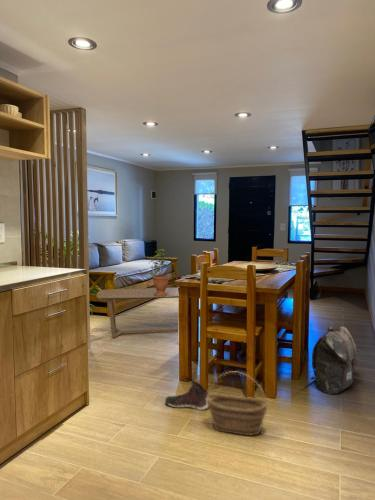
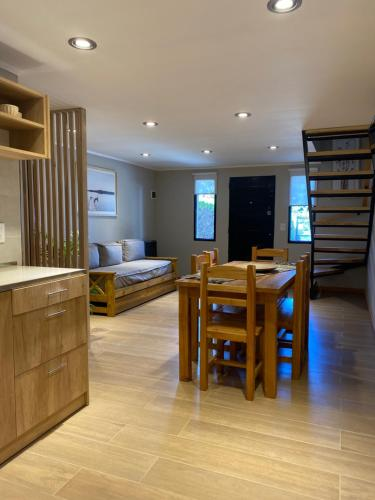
- coffee table [96,287,180,339]
- backpack [310,325,358,395]
- sneaker [164,380,209,411]
- basket [207,371,268,436]
- potted plant [148,247,170,296]
